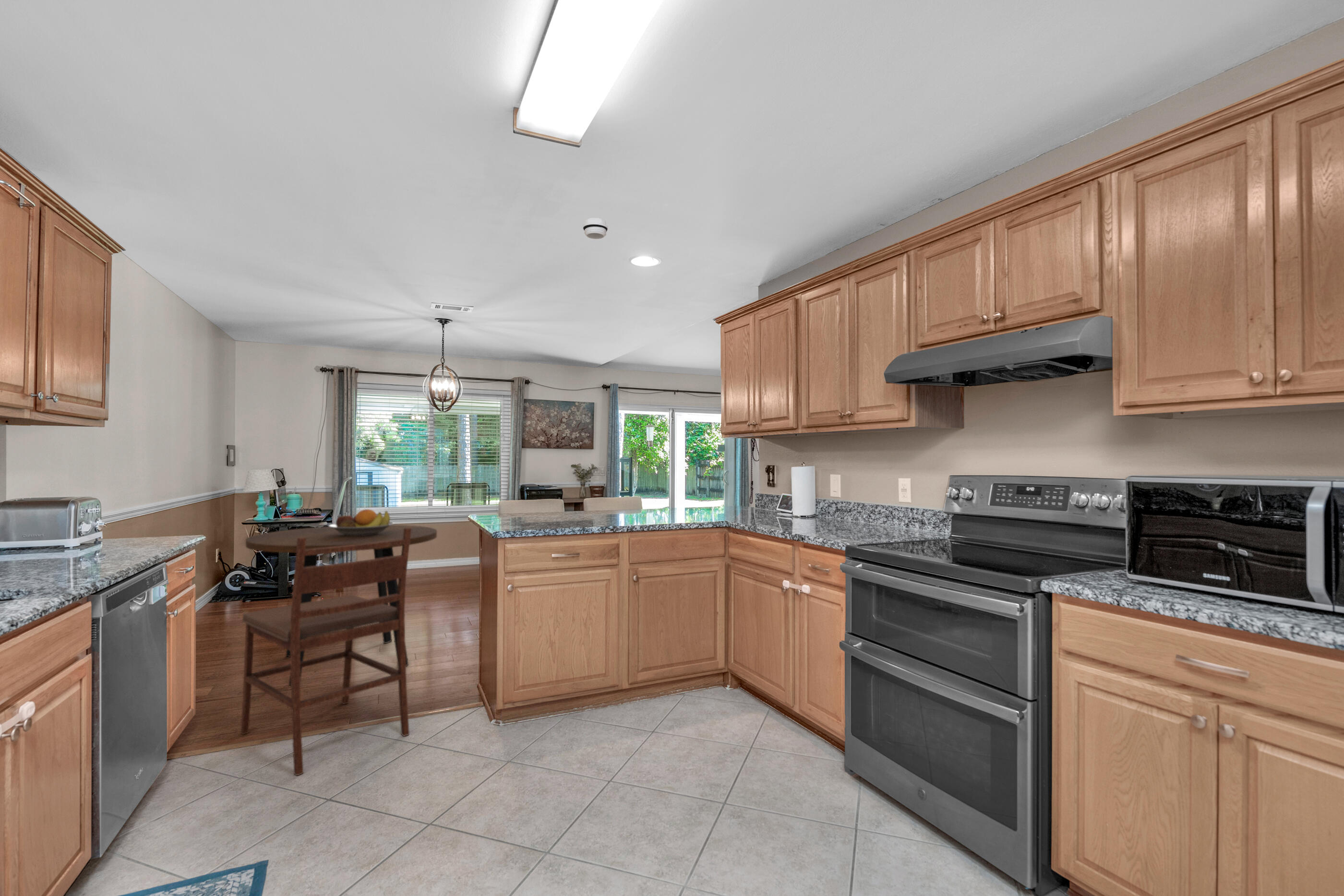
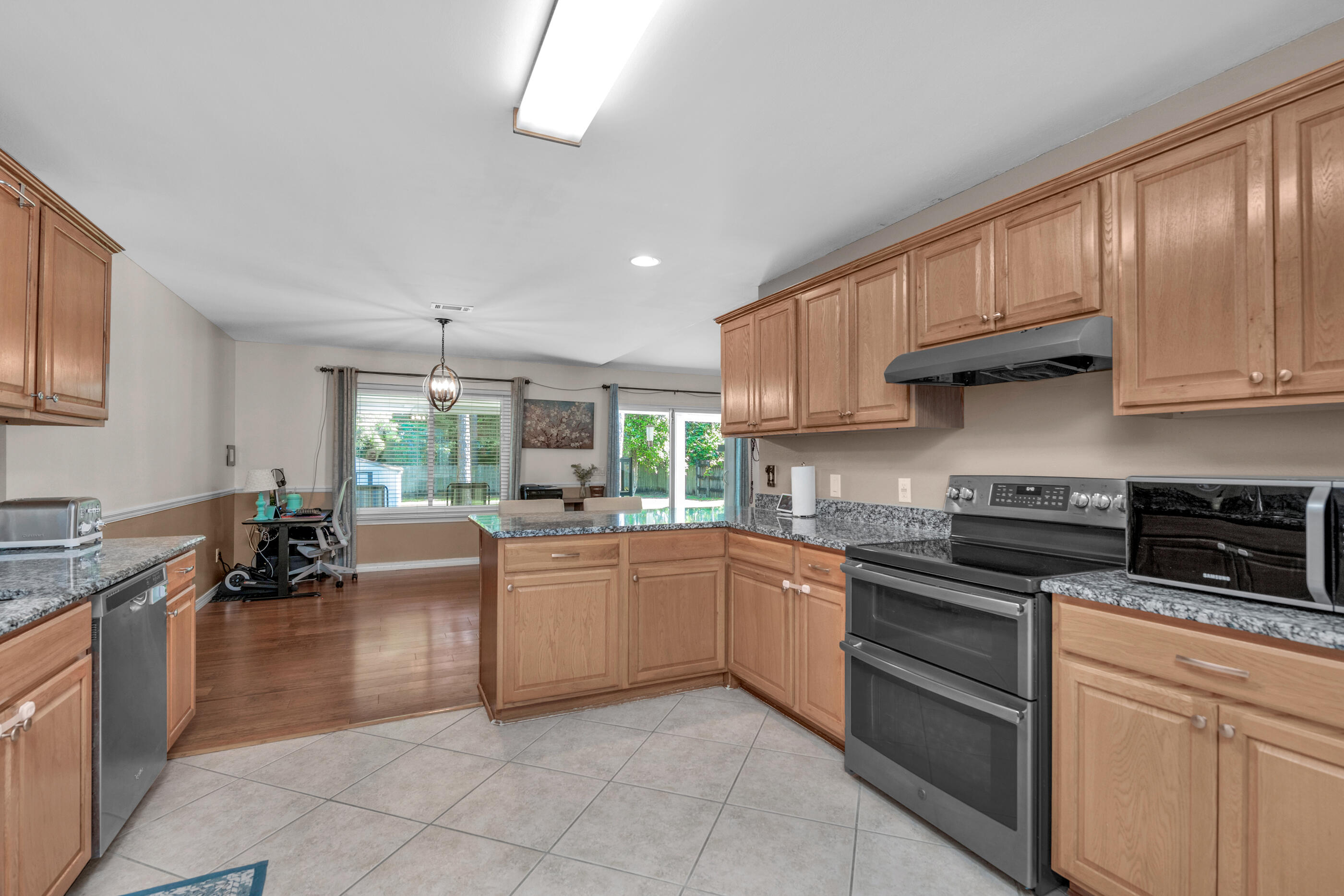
- fruit bowl [328,509,395,536]
- dining table [245,525,437,686]
- dining chair [240,528,411,777]
- smoke detector [583,217,608,239]
